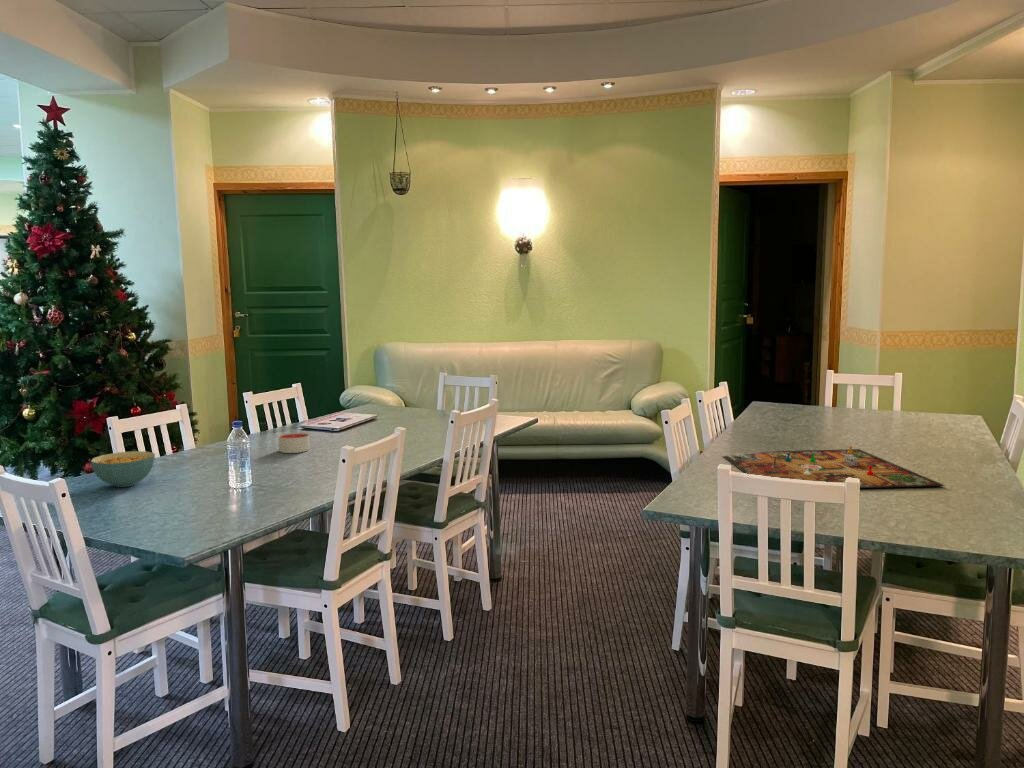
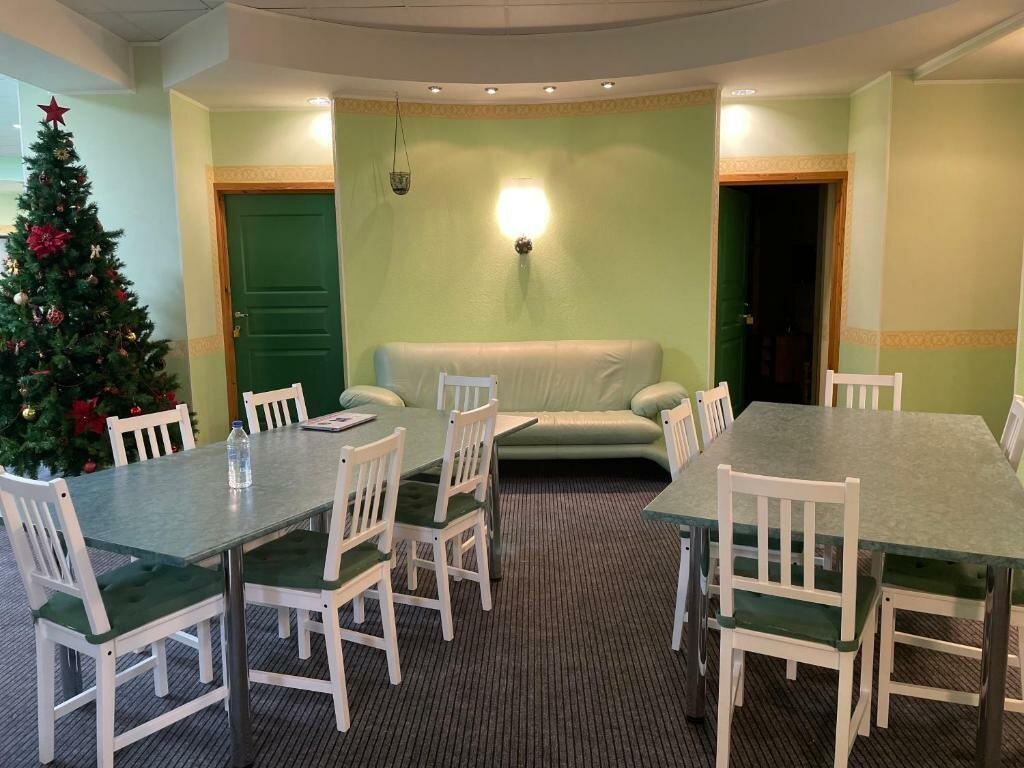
- cereal bowl [90,450,156,488]
- candle [277,432,311,454]
- gameboard [720,445,946,489]
